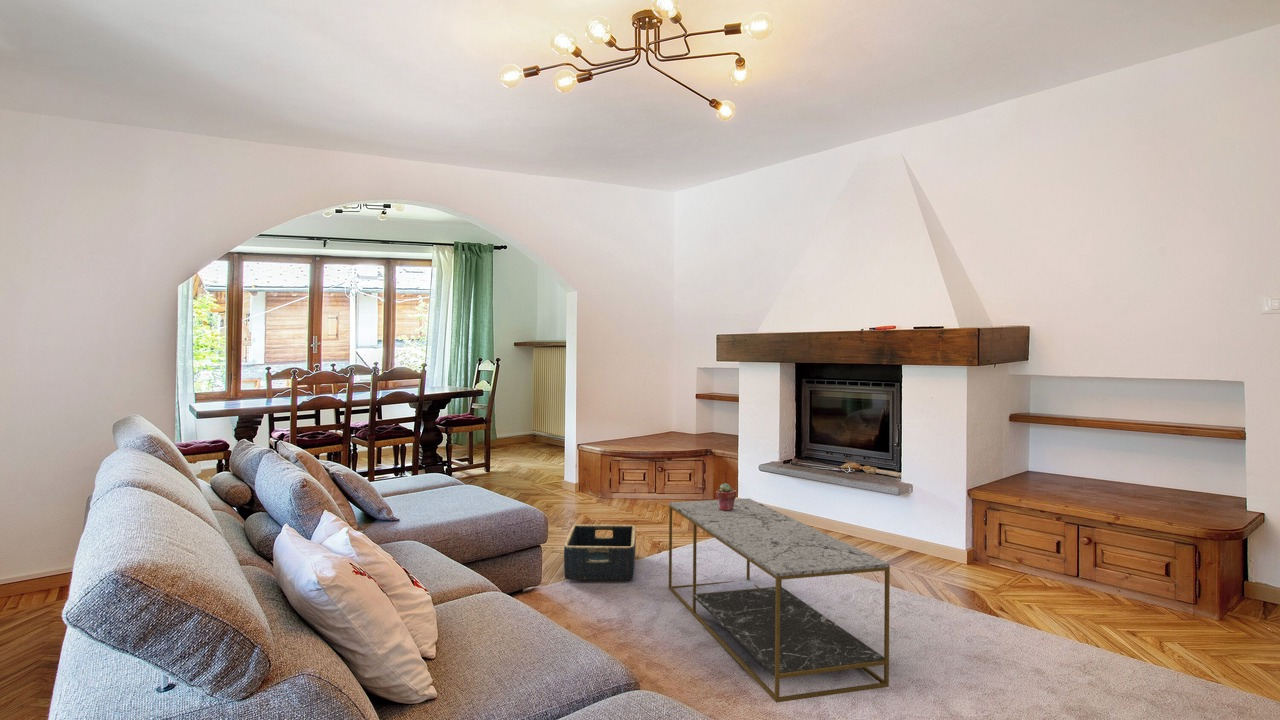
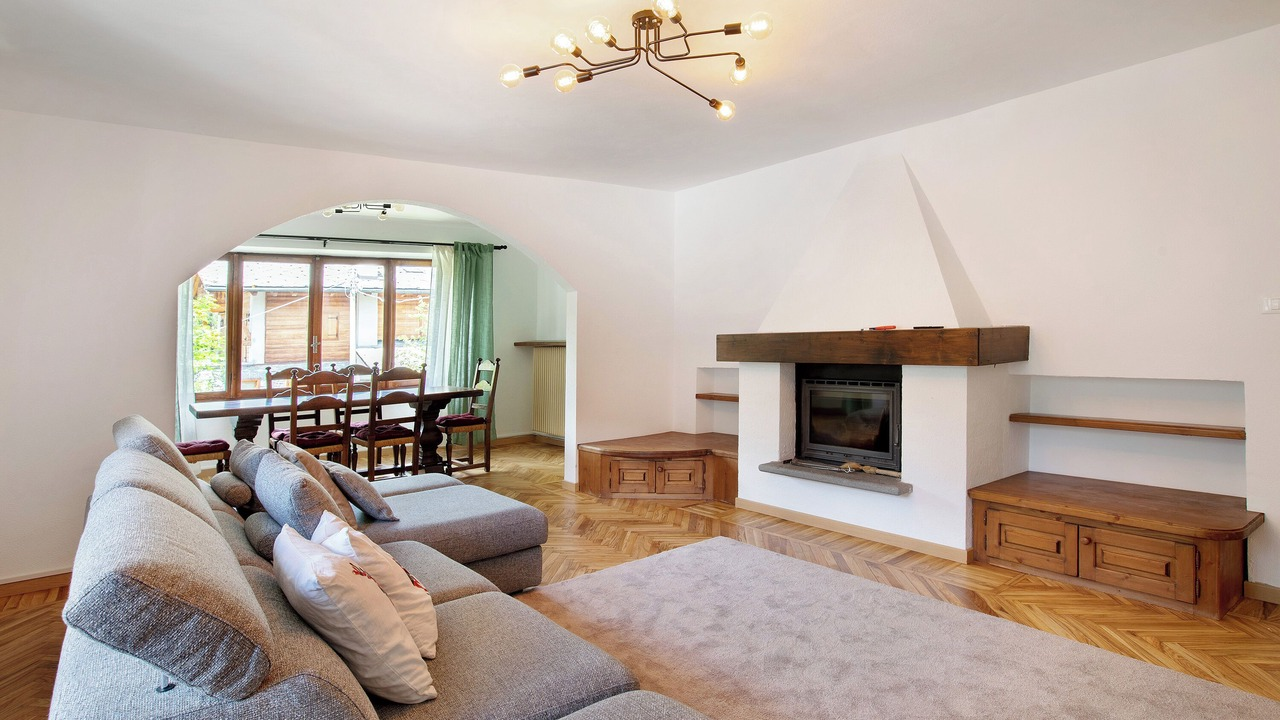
- basket [563,523,637,581]
- coffee table [668,497,891,704]
- potted succulent [715,482,737,511]
